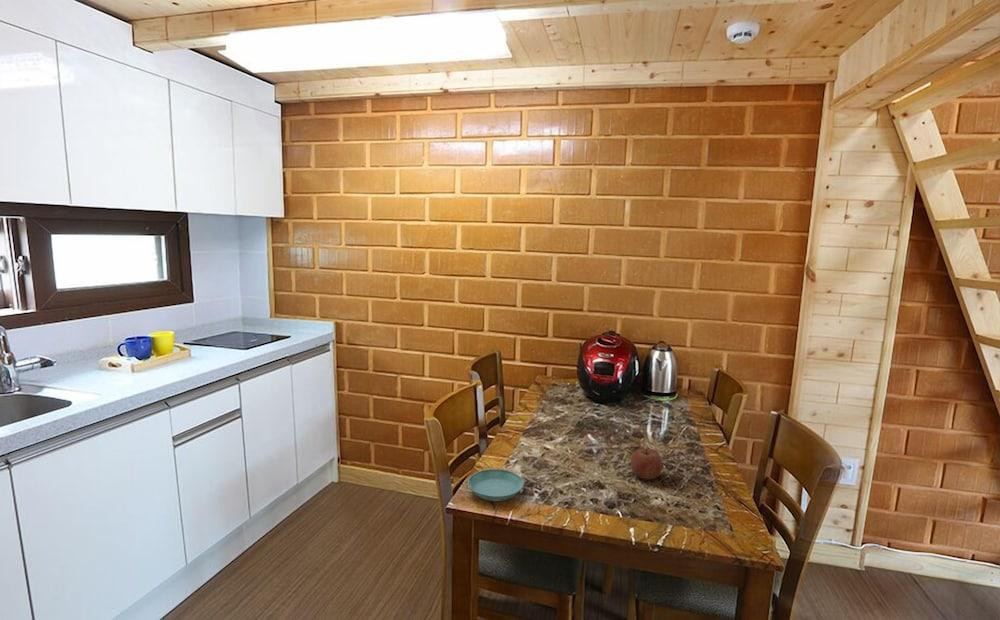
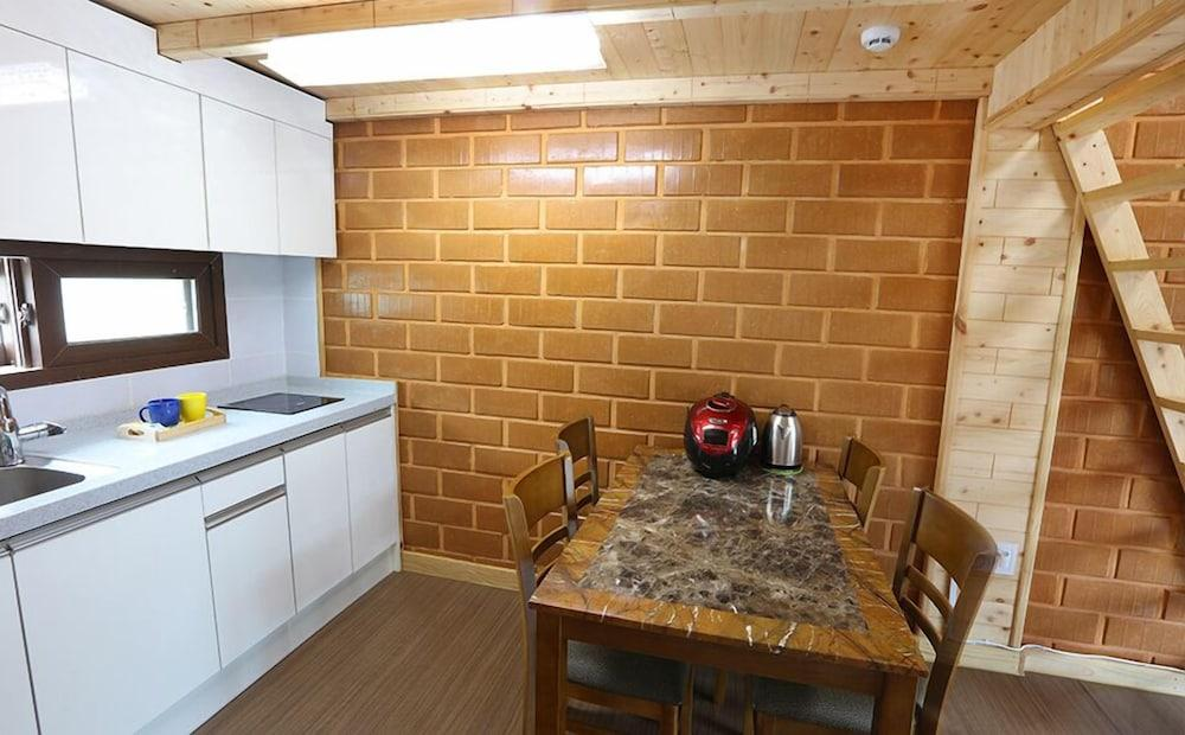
- apple [630,447,664,481]
- saucer [467,468,525,502]
